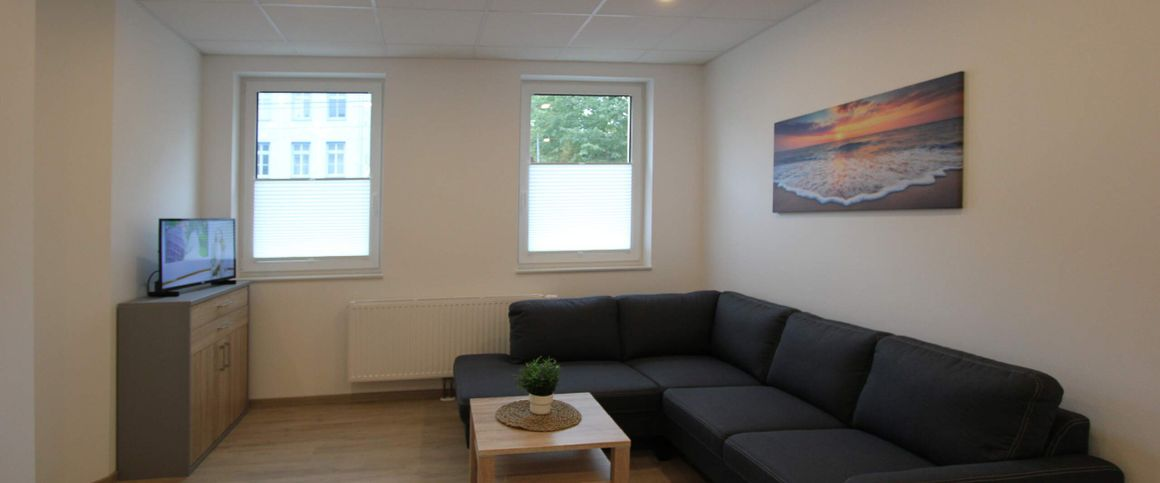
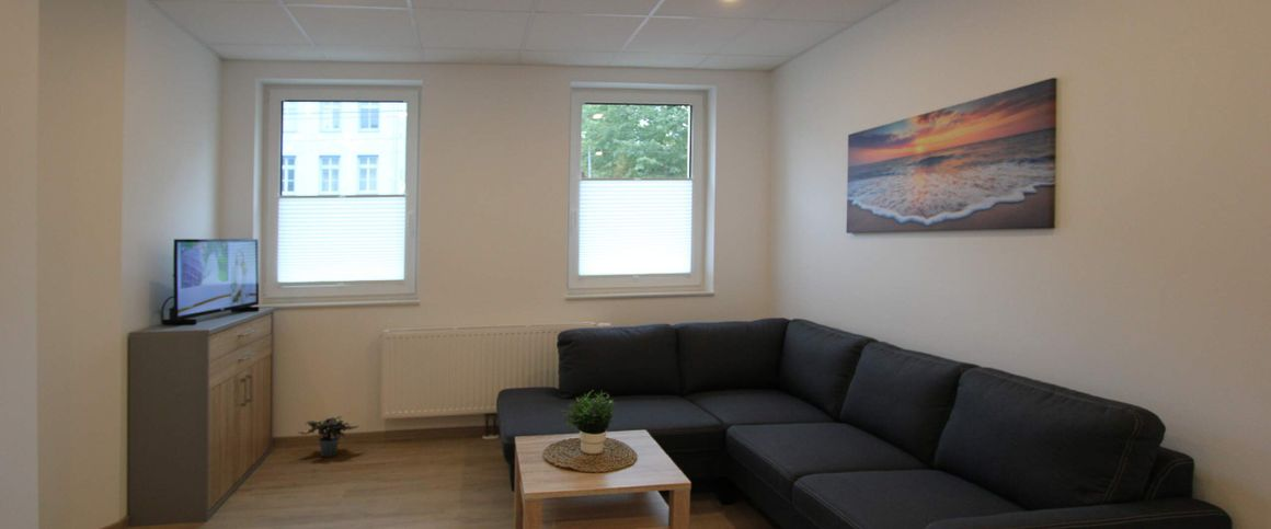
+ potted plant [297,415,360,458]
